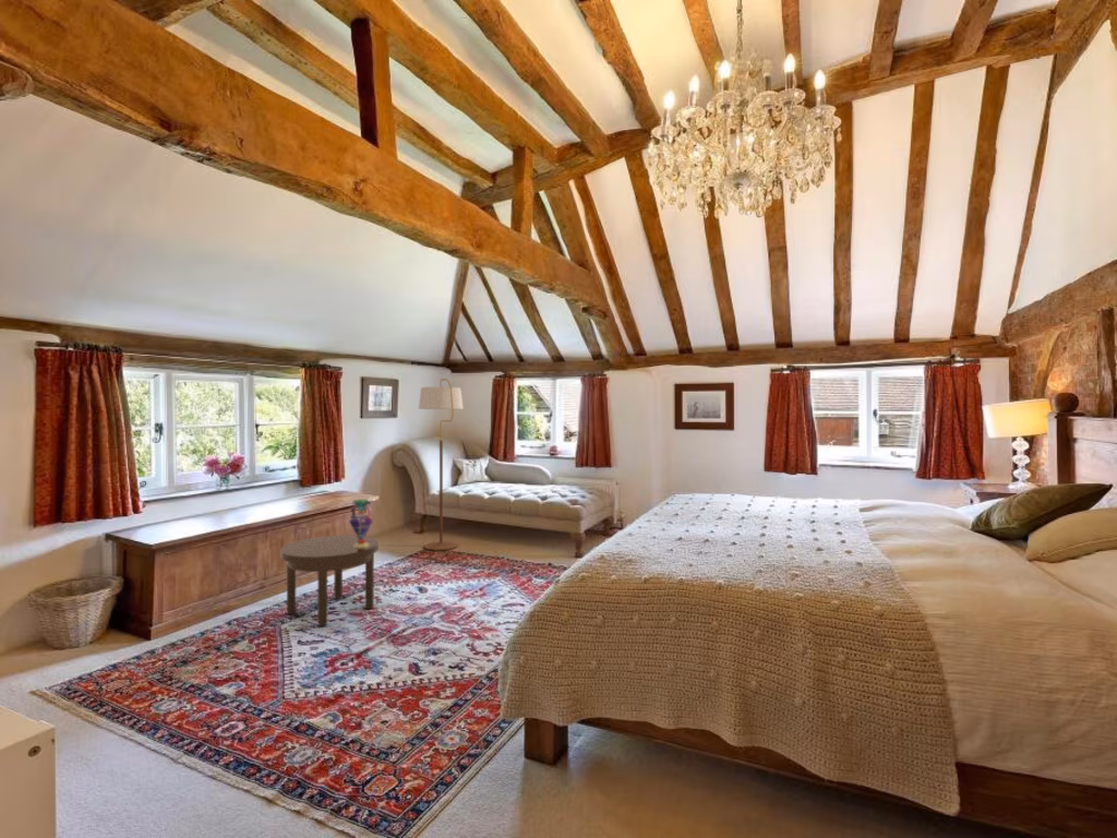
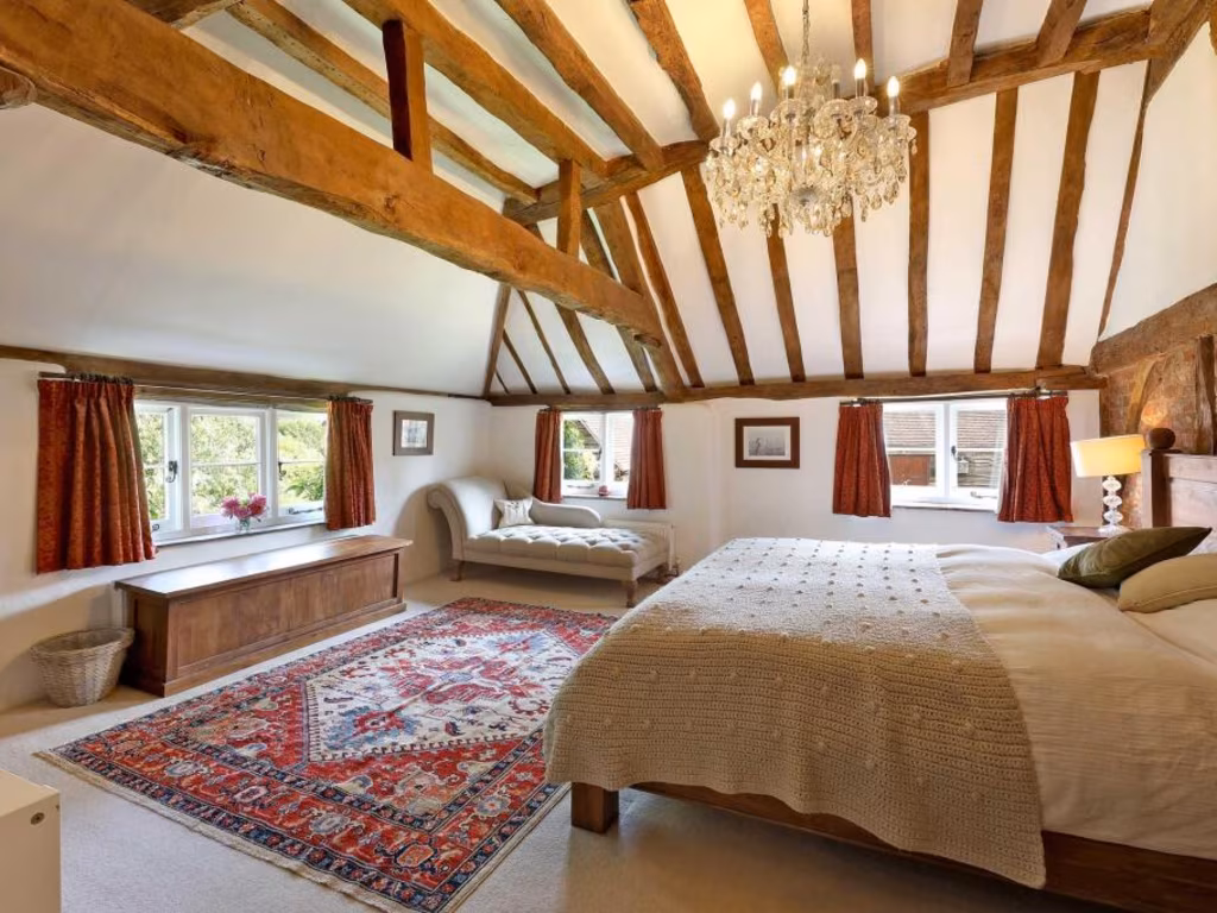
- vase [348,499,375,548]
- floor lamp [418,378,465,551]
- side table [279,535,380,627]
